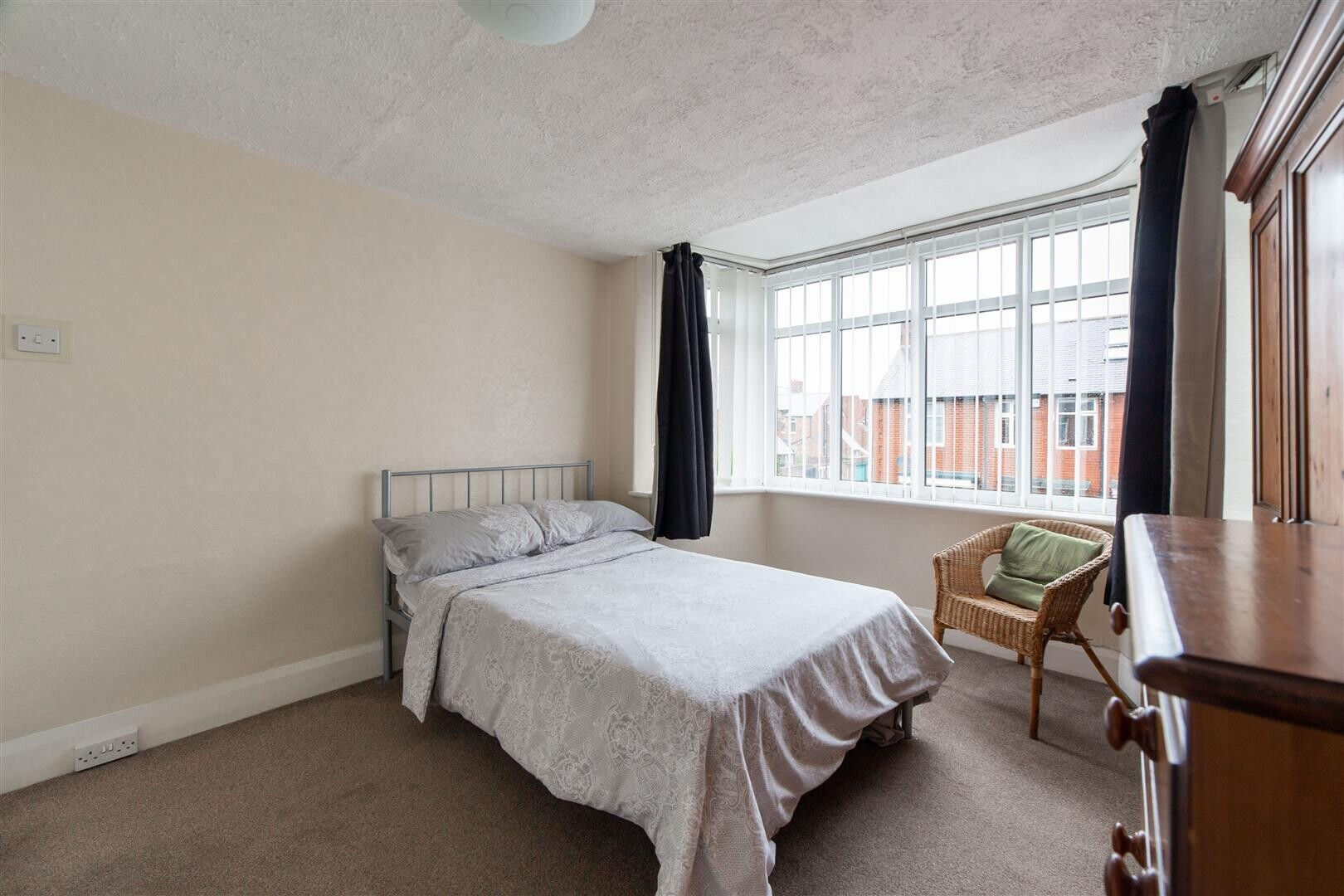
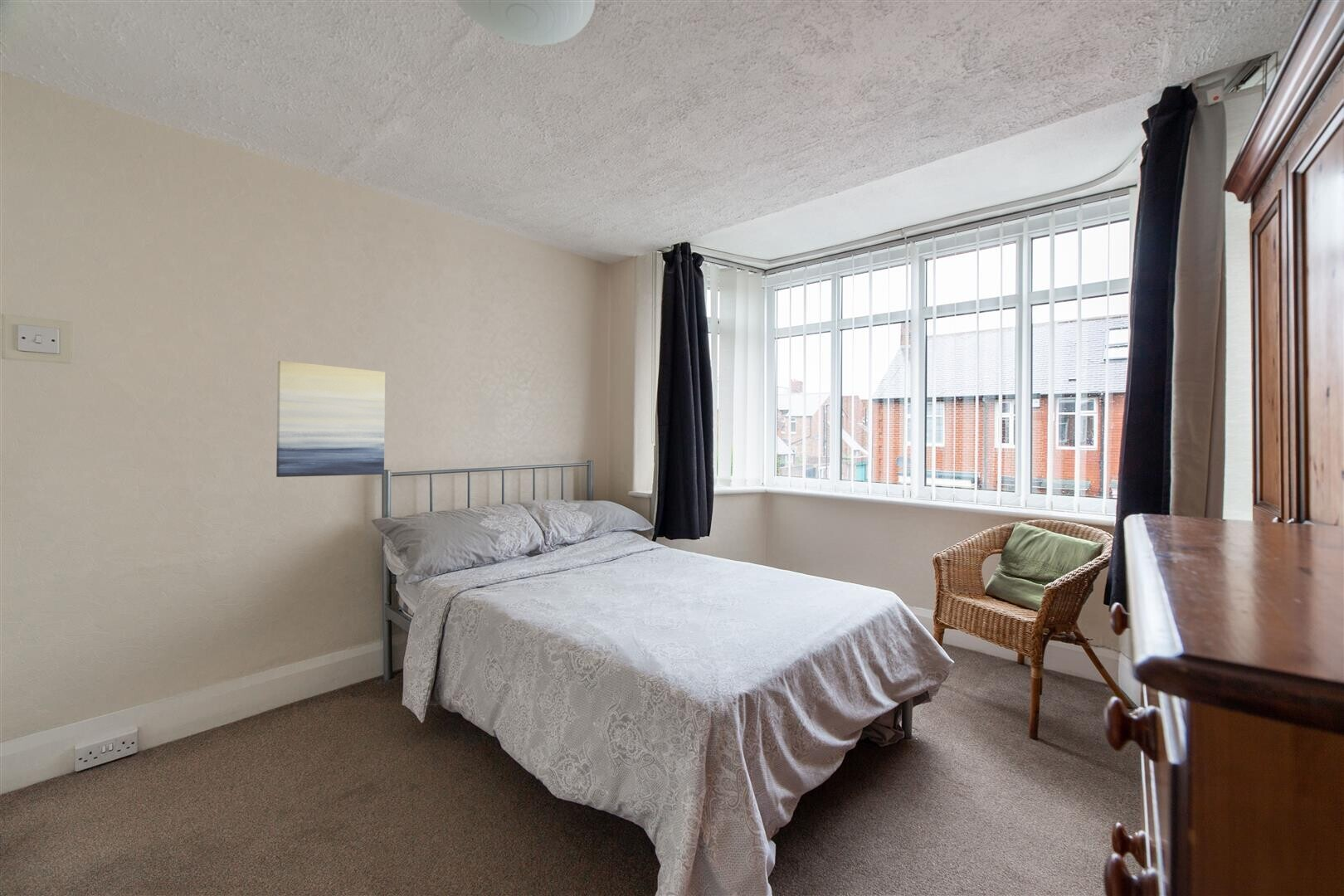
+ wall art [275,360,386,478]
